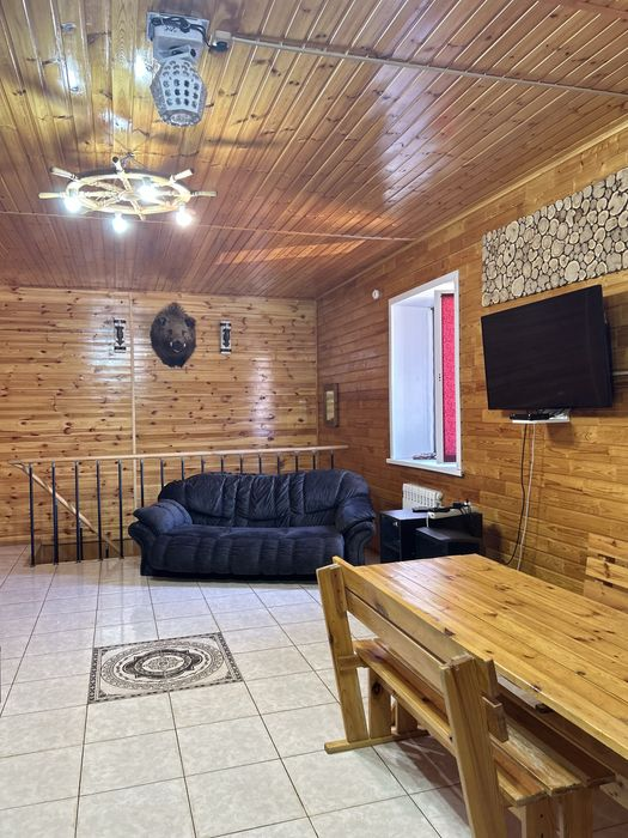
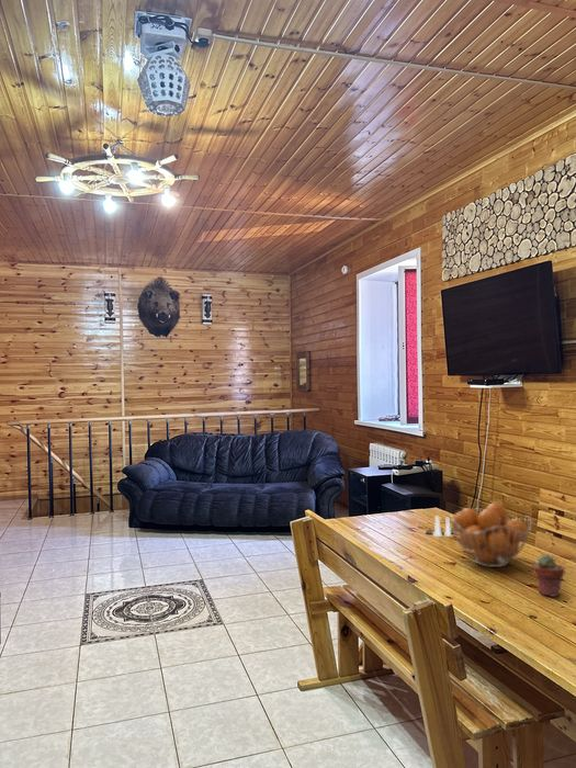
+ salt and pepper shaker set [425,516,454,538]
+ fruit basket [449,502,533,568]
+ potted succulent [532,554,566,598]
